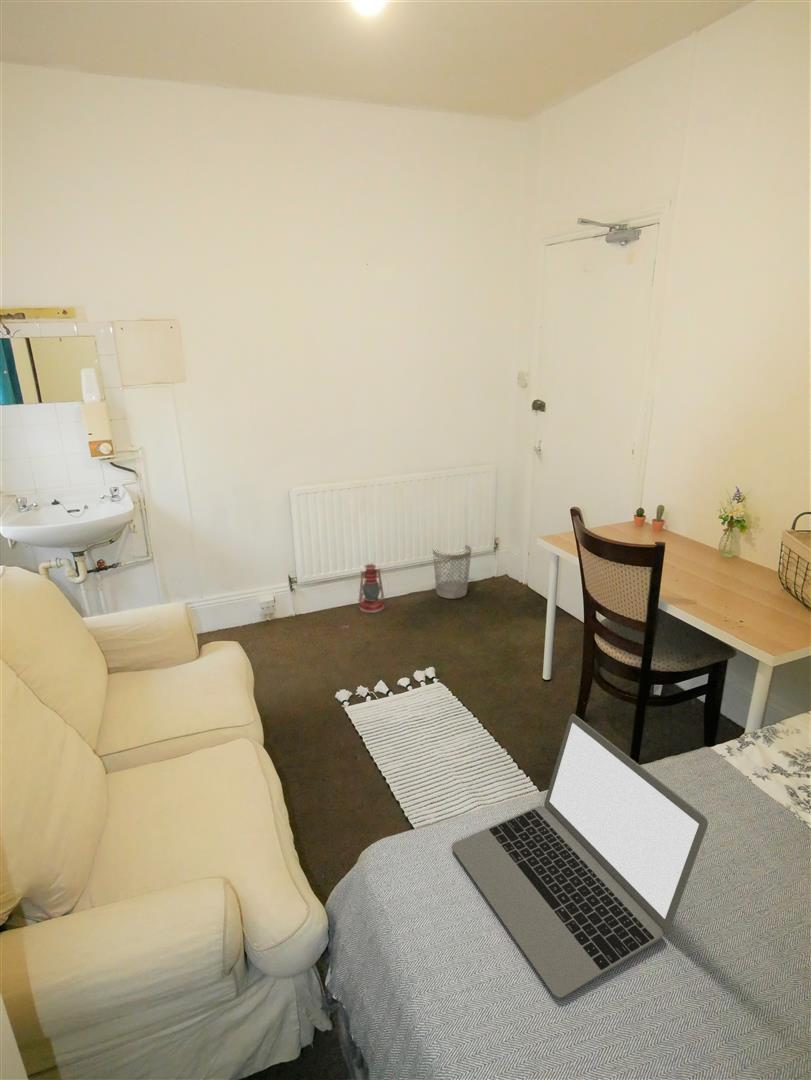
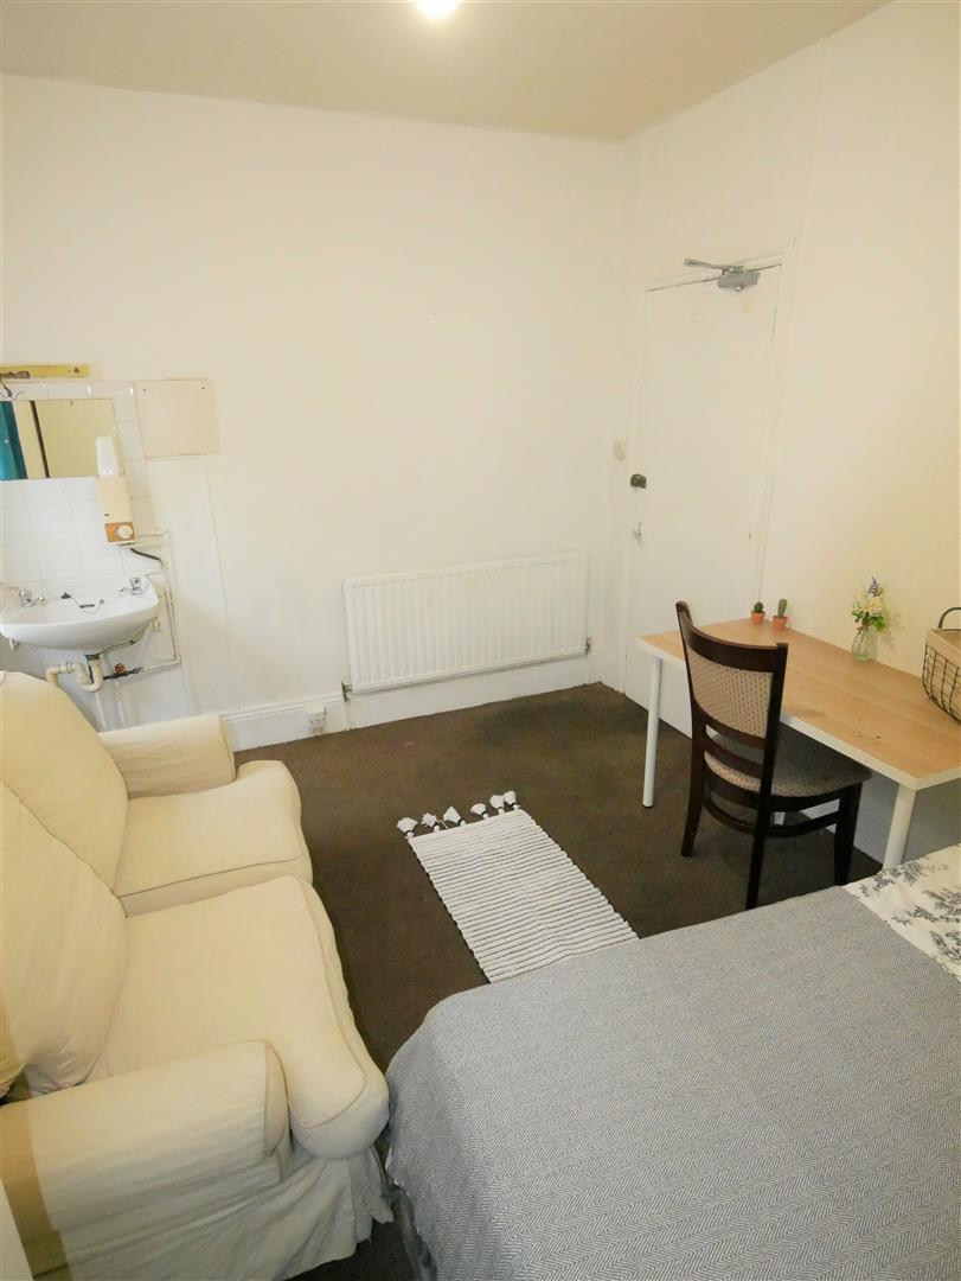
- laptop [451,713,709,999]
- lantern [357,561,390,614]
- wastebasket [432,544,472,600]
